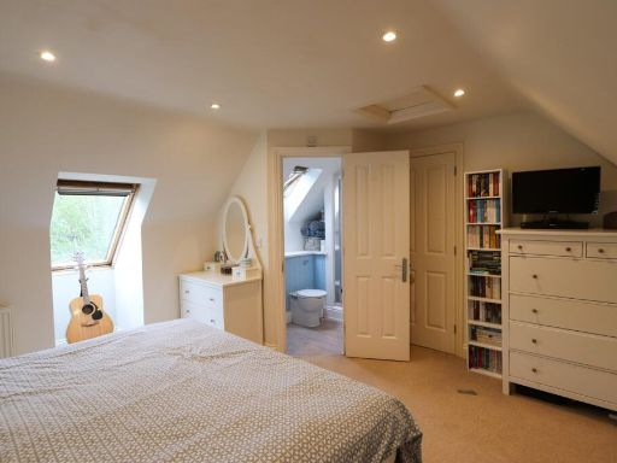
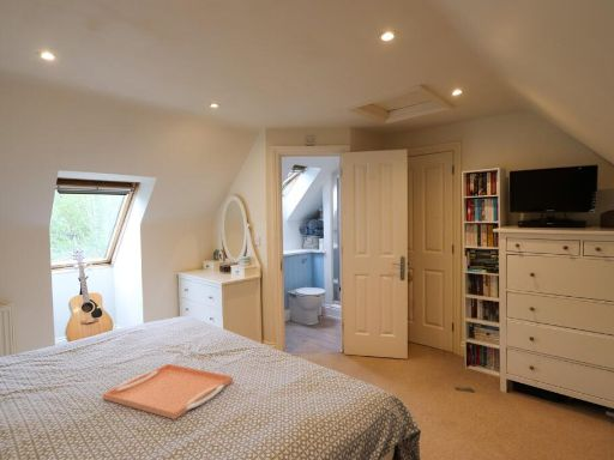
+ serving tray [102,363,234,420]
